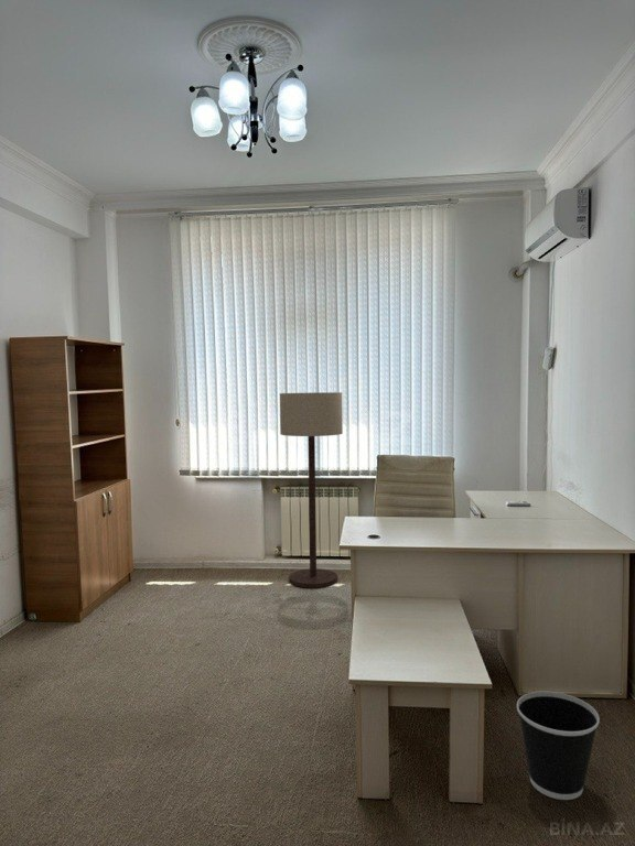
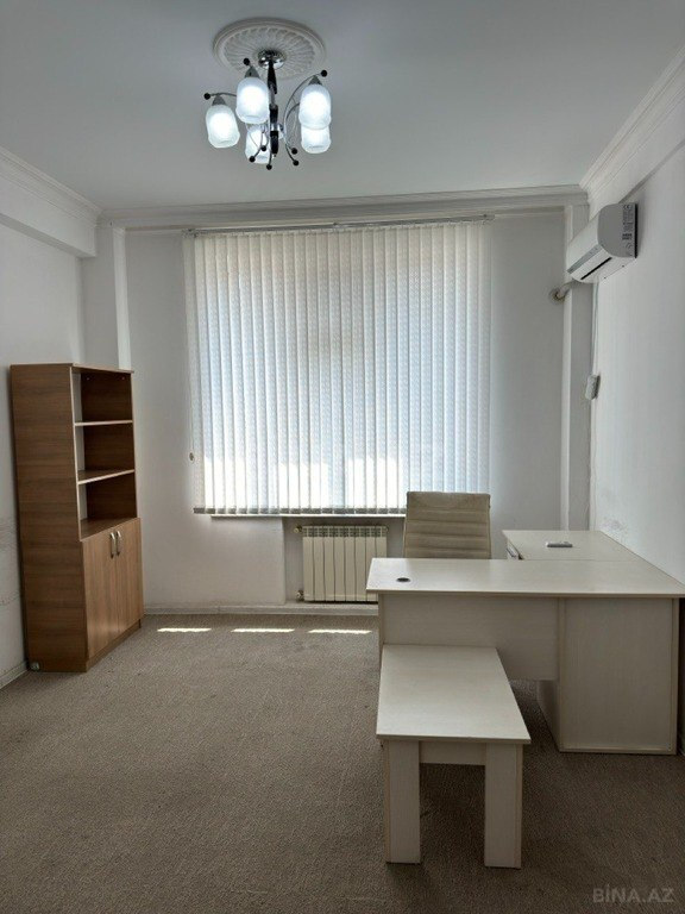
- wastebasket [516,691,601,801]
- floor lamp [279,391,344,589]
